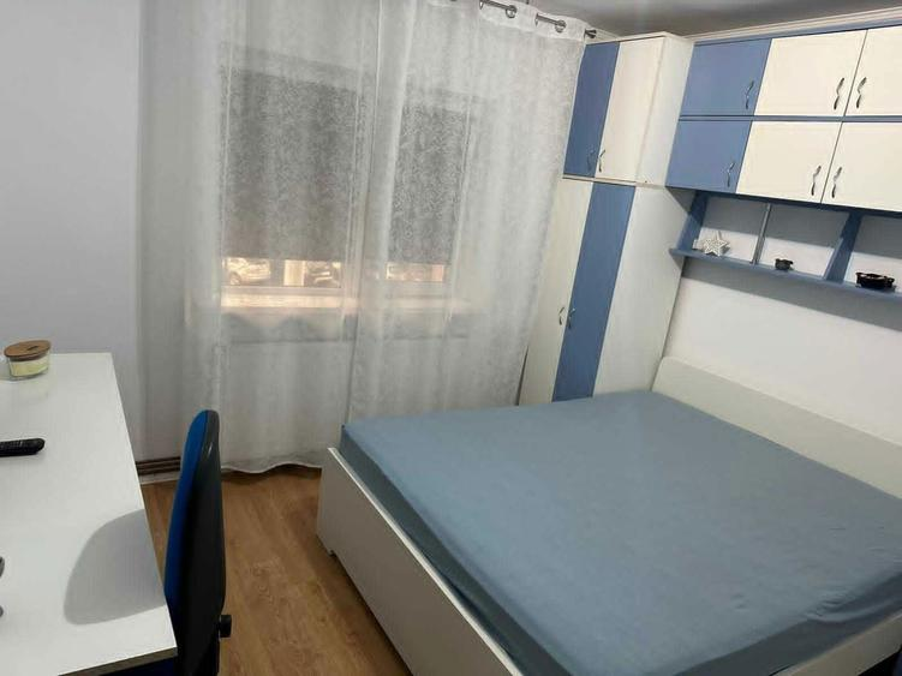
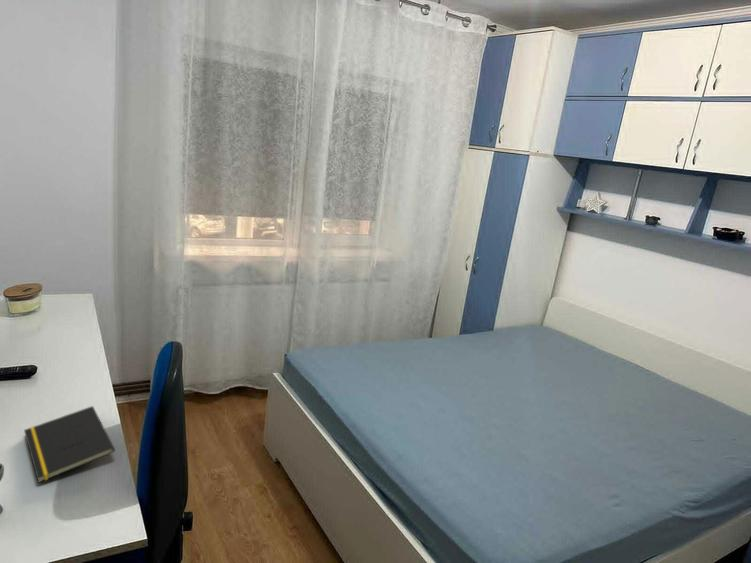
+ notepad [23,405,116,484]
